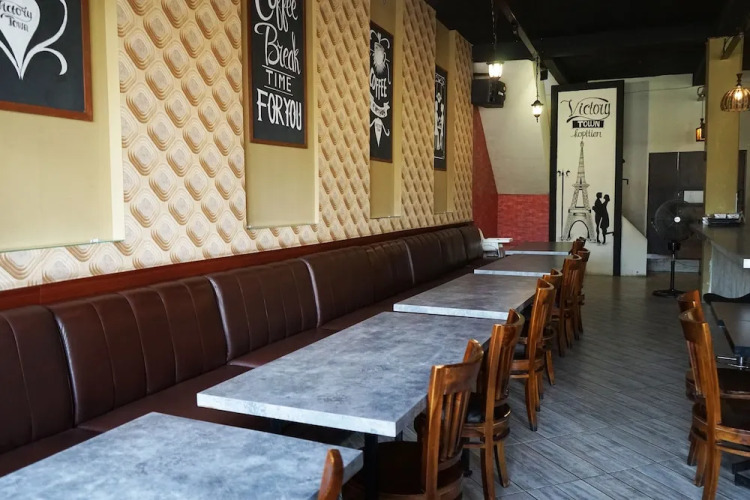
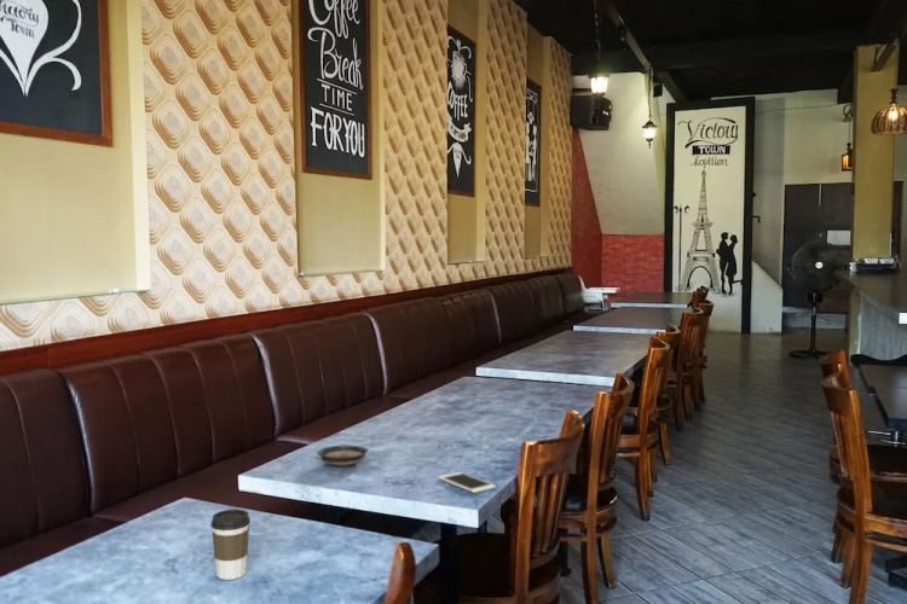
+ saucer [316,445,369,467]
+ coffee cup [209,509,252,581]
+ cell phone [437,471,497,494]
